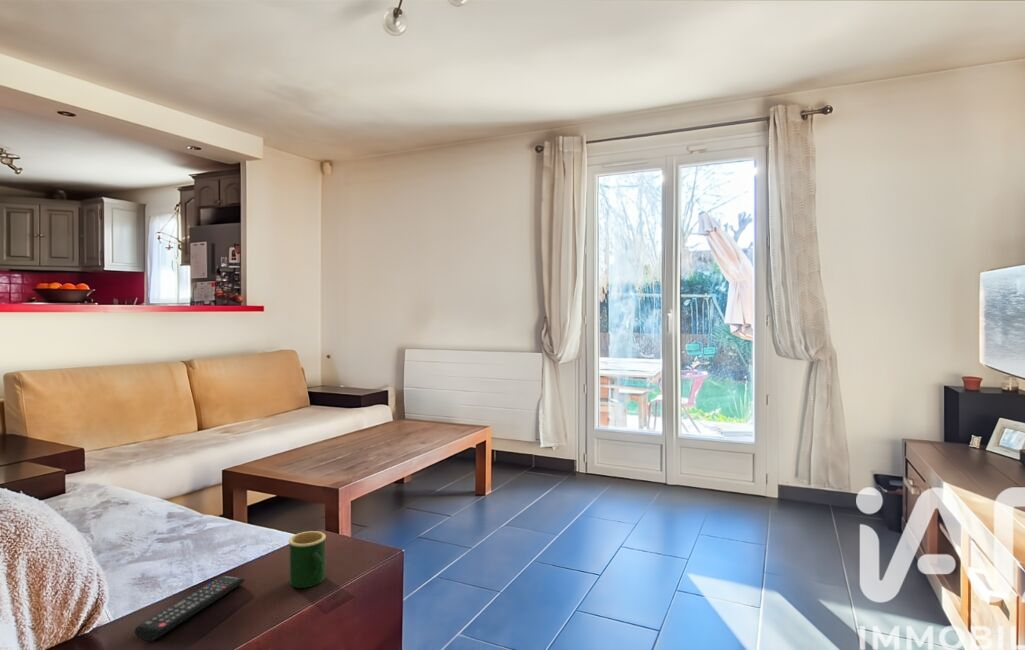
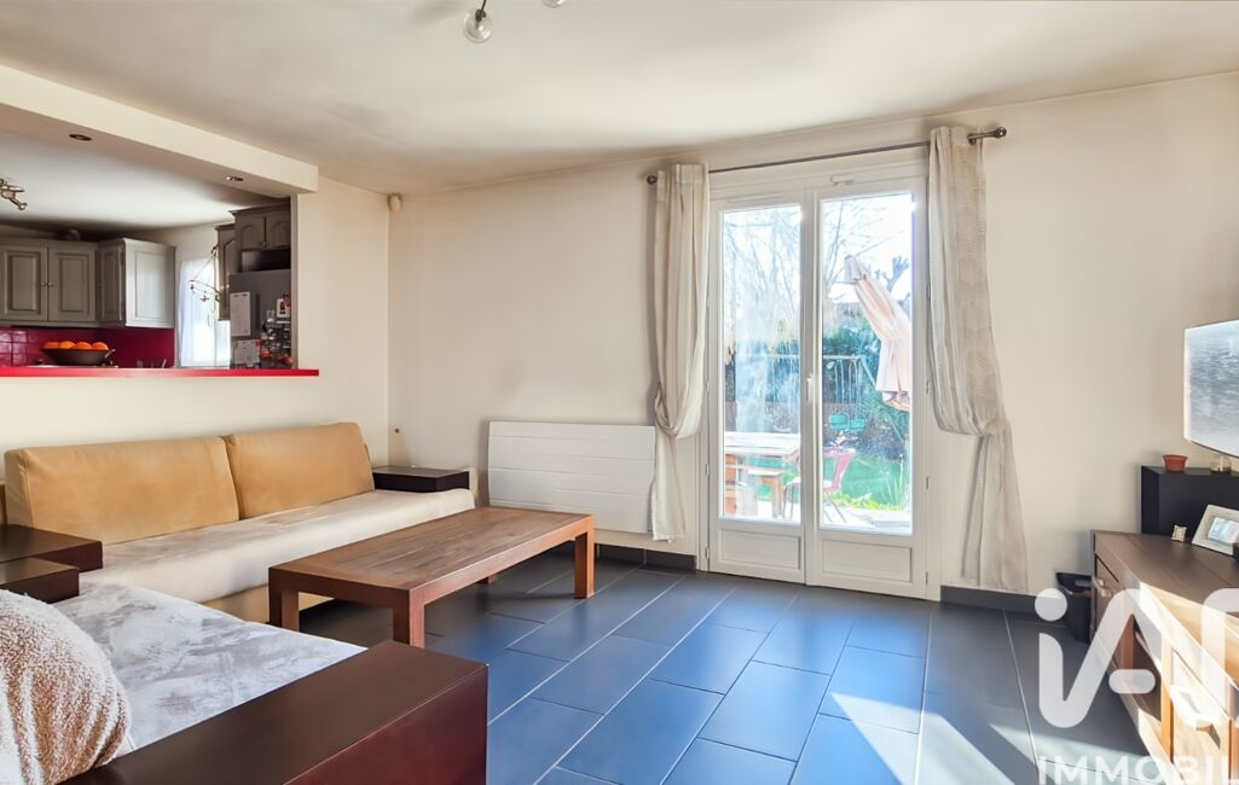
- remote control [134,575,246,642]
- mug [288,530,327,589]
